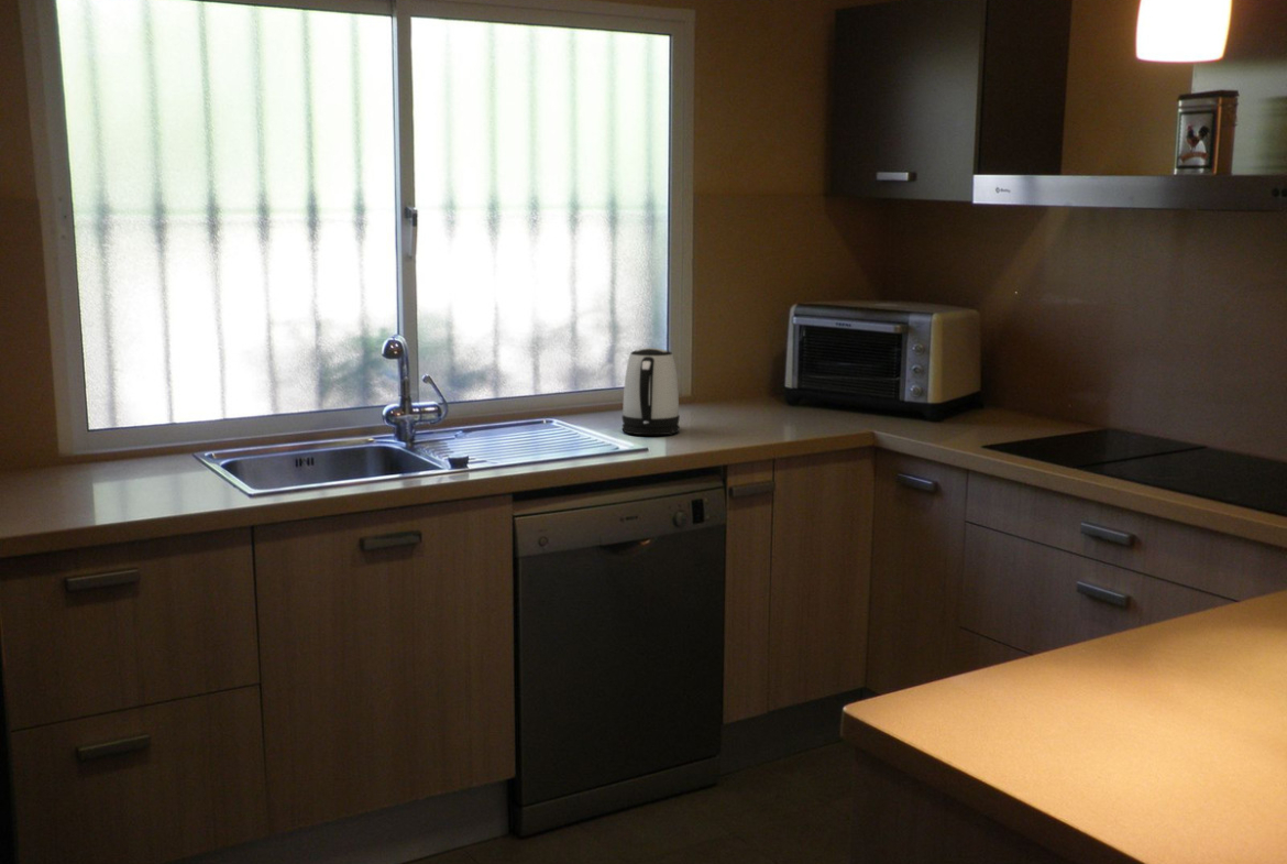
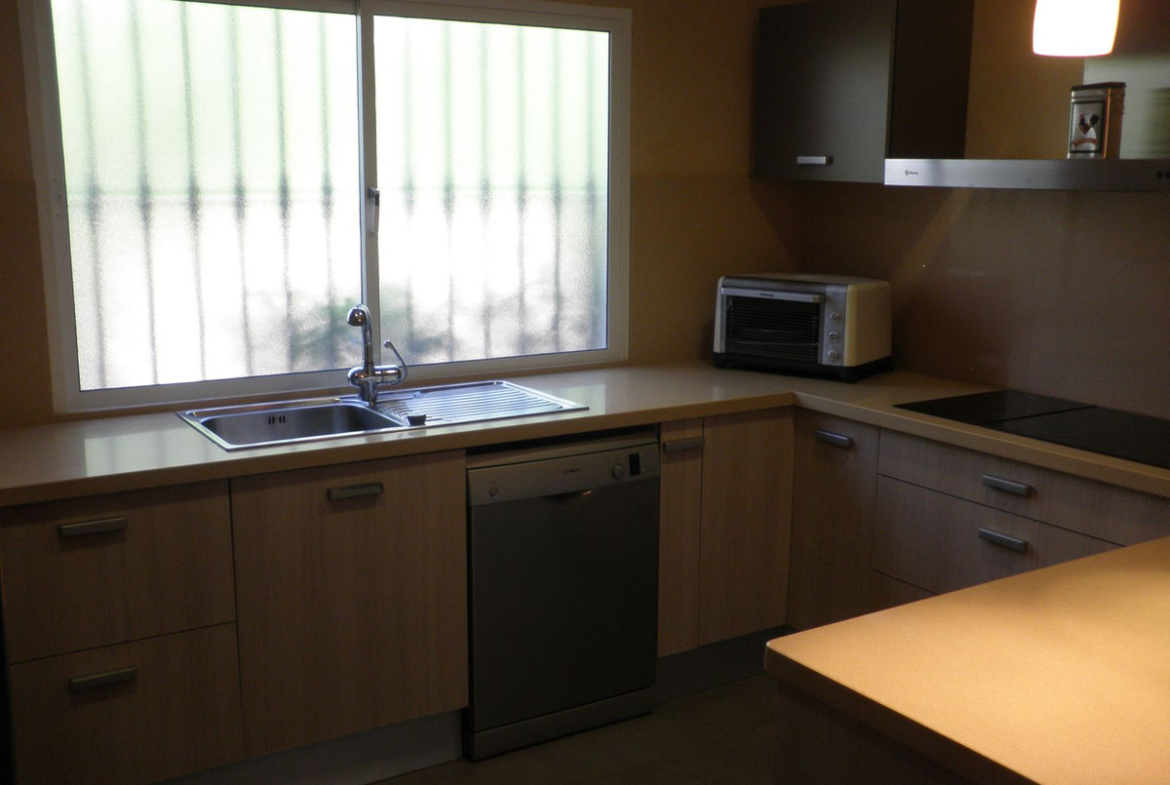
- kettle [622,347,681,436]
